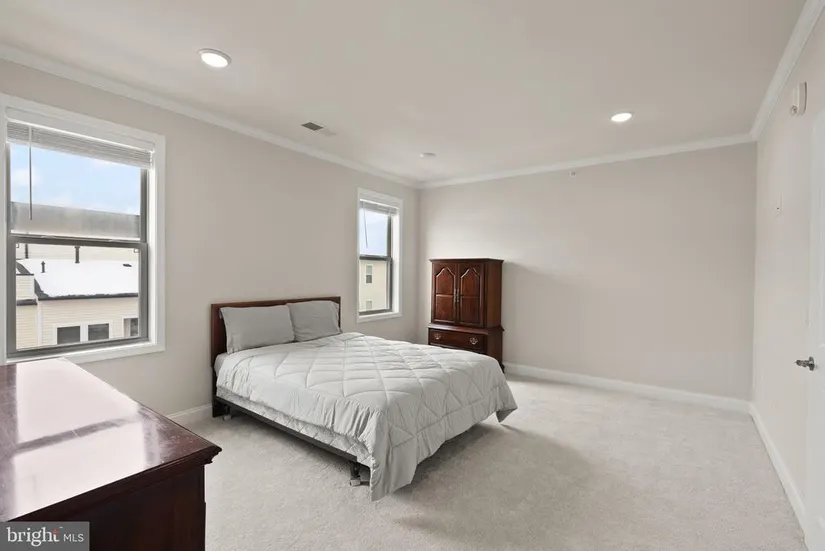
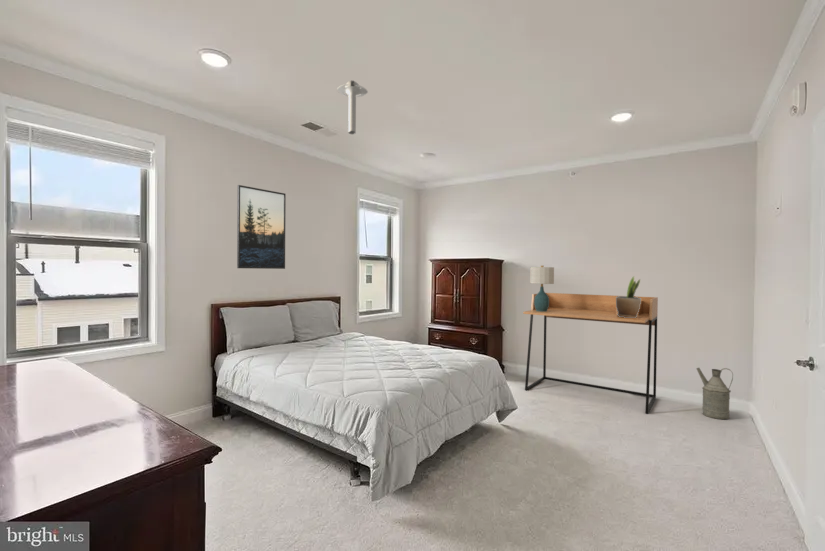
+ ceiling light [336,80,369,135]
+ table lamp [529,265,555,312]
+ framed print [236,184,287,270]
+ potted plant [616,275,641,318]
+ desk [522,292,659,415]
+ watering can [695,367,734,421]
